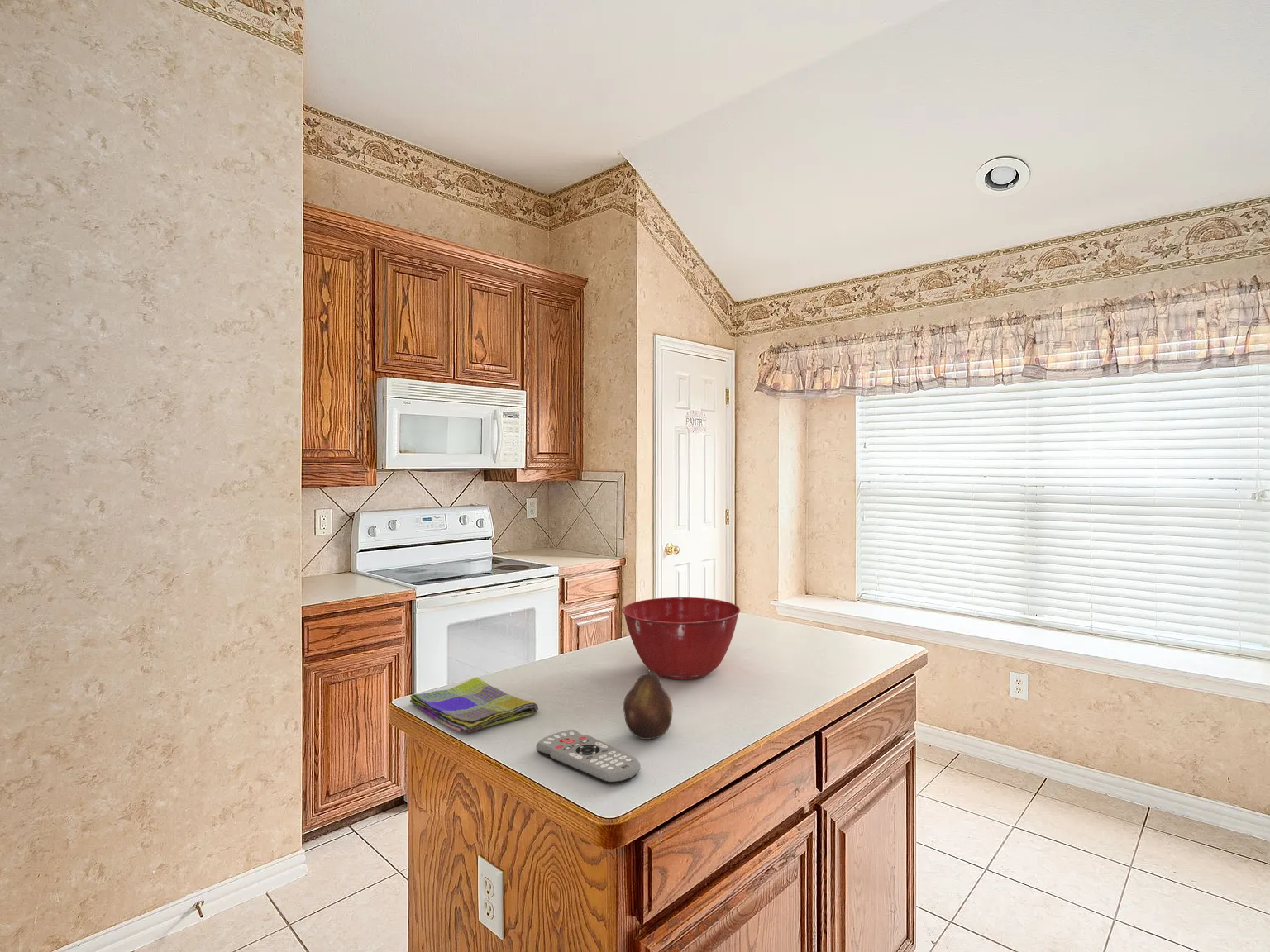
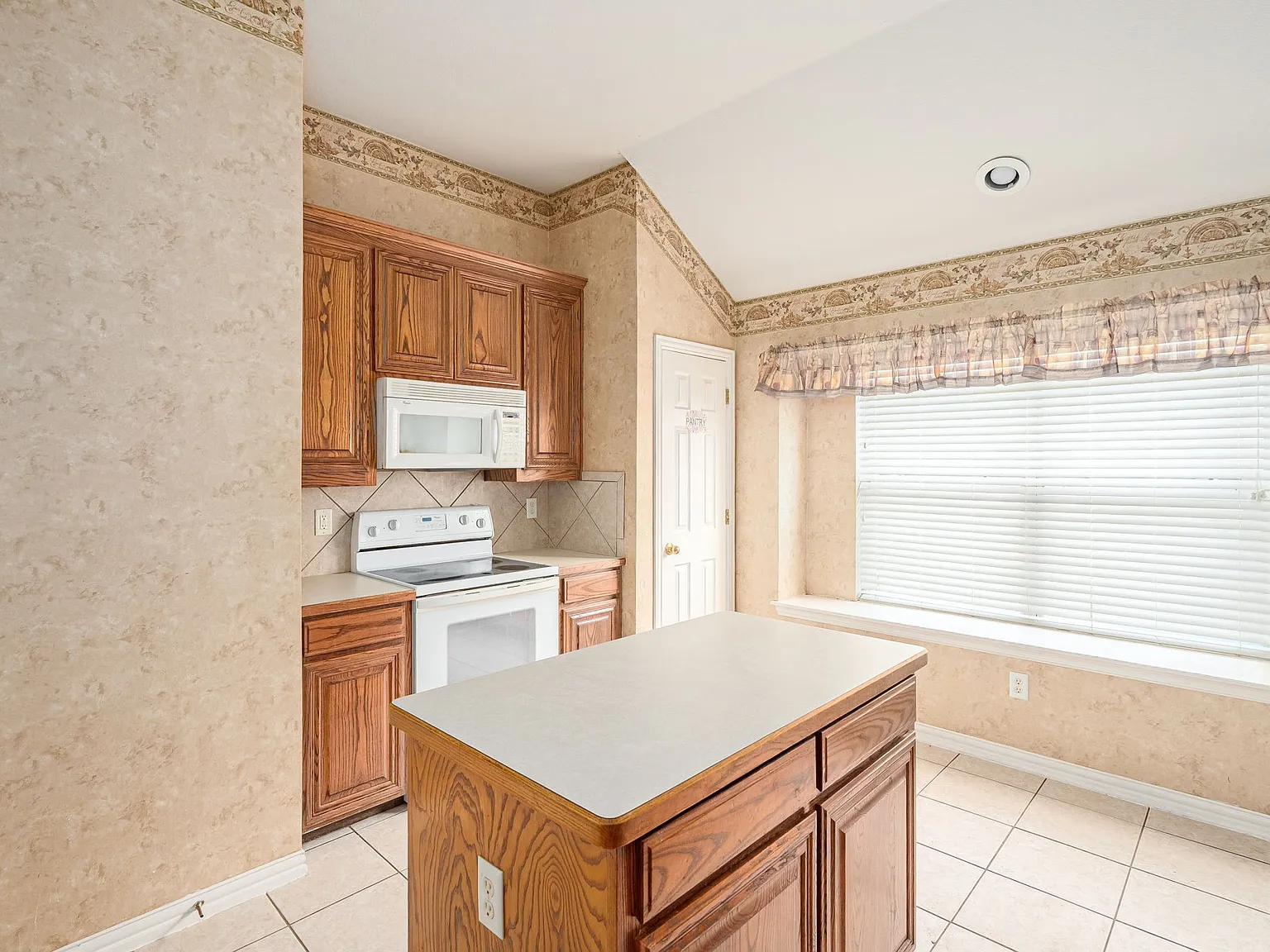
- mixing bowl [622,597,741,680]
- remote control [536,729,641,785]
- dish towel [409,677,539,734]
- fruit [623,669,674,740]
